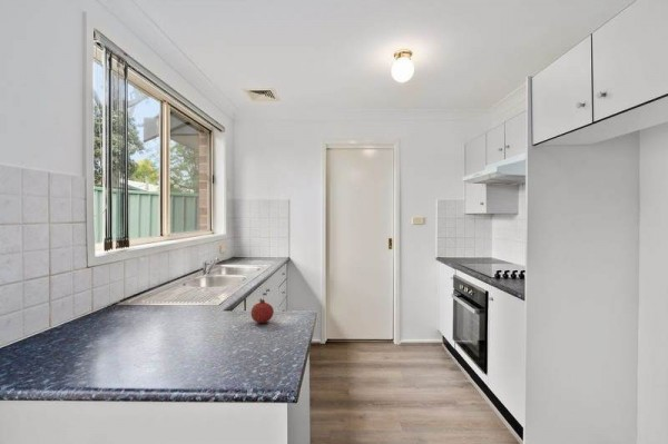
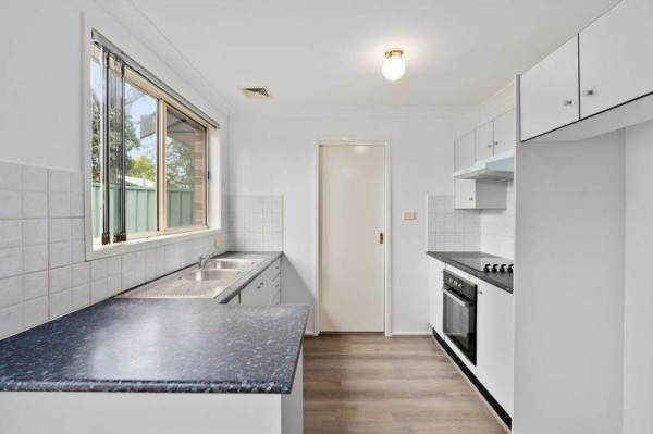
- fruit [250,297,275,324]
